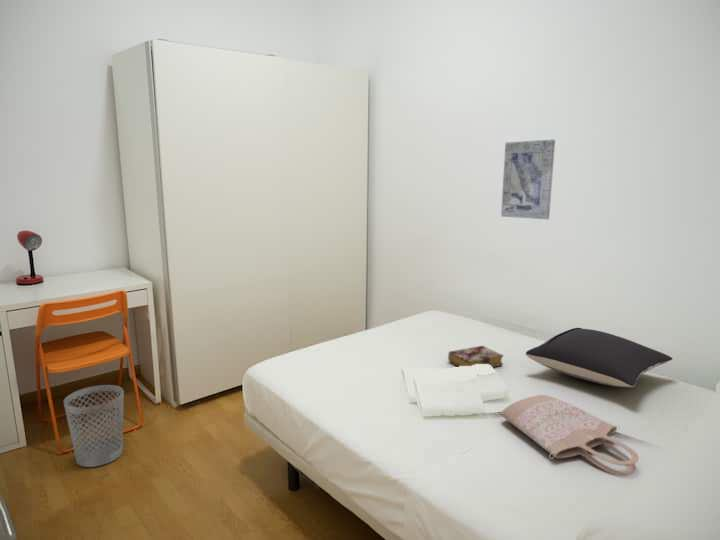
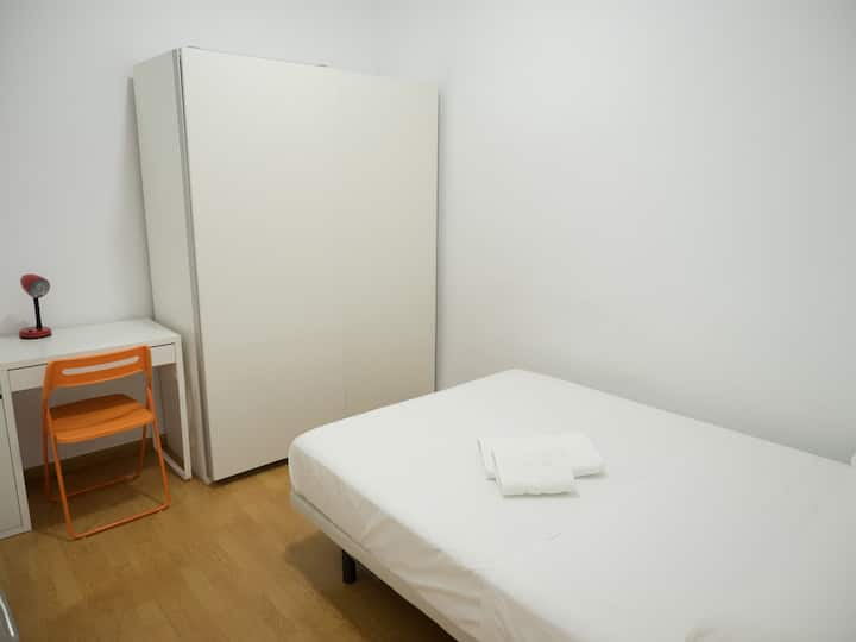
- wastebasket [63,384,125,468]
- pillow [525,327,673,388]
- shopping bag [500,394,639,476]
- wall art [500,138,556,220]
- book [447,345,504,368]
